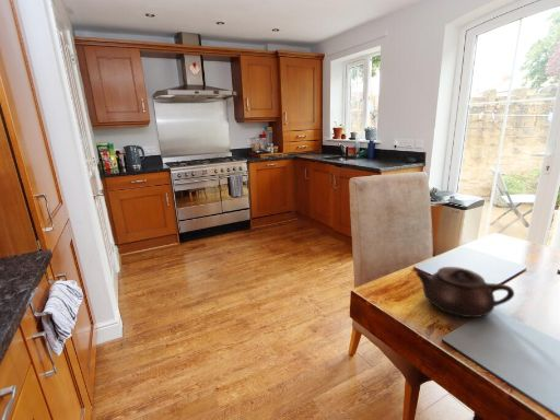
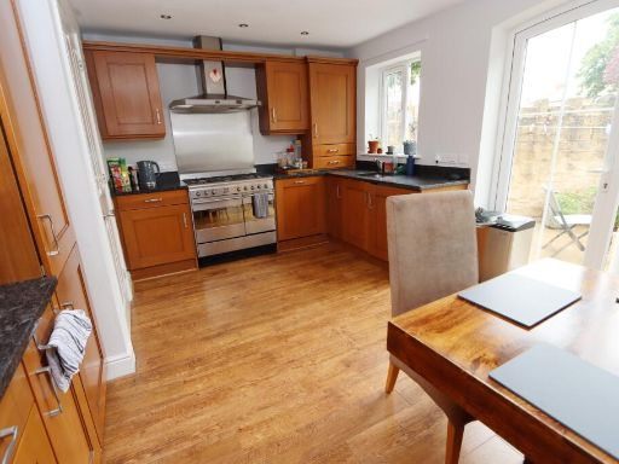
- teapot [415,266,515,318]
